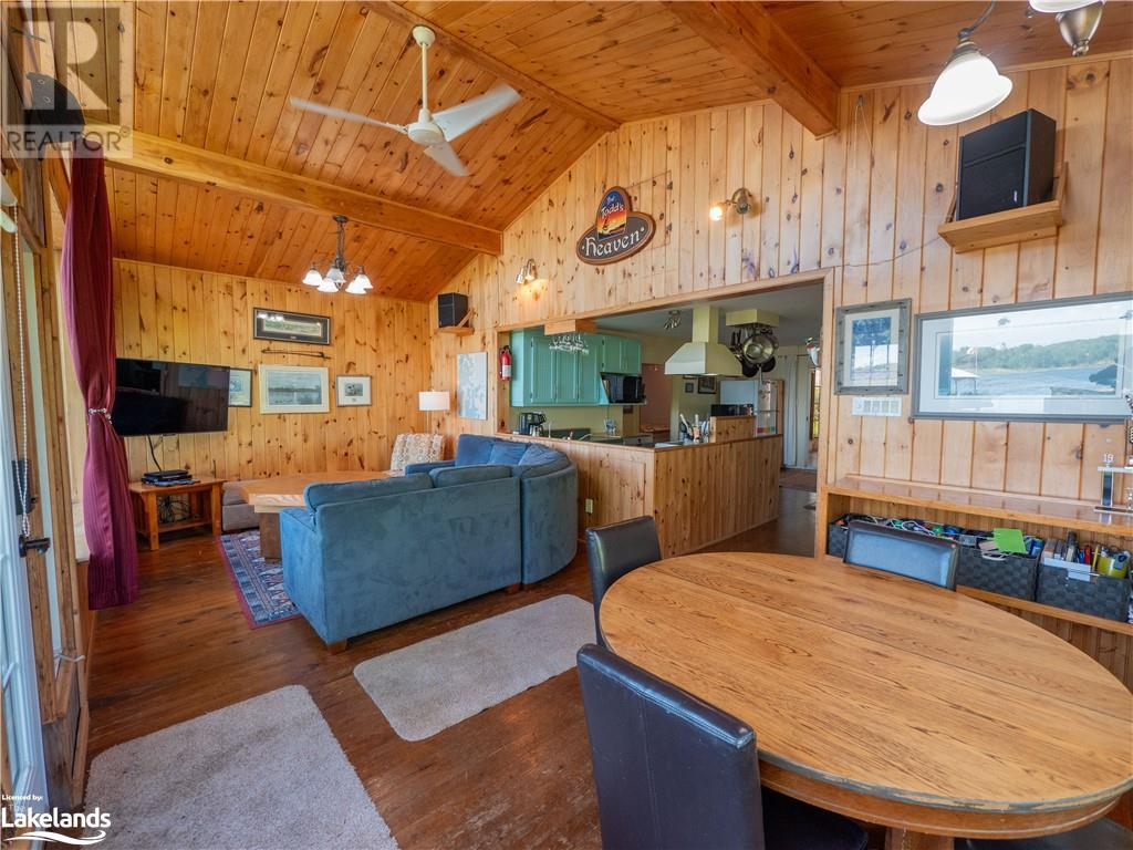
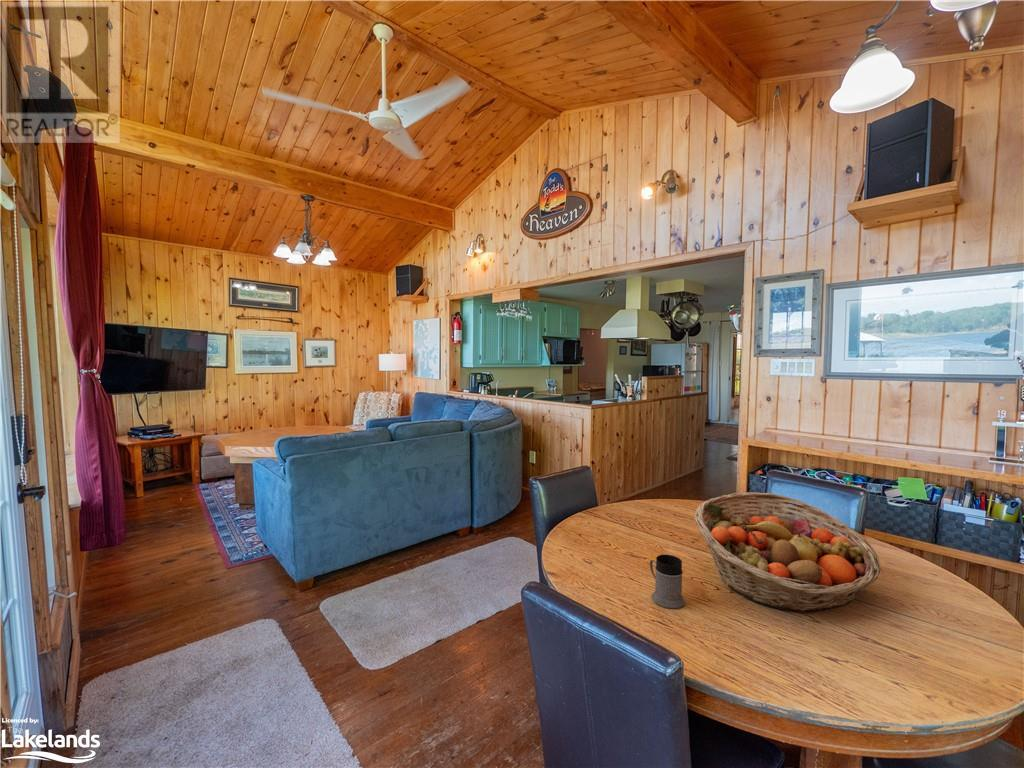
+ mug [649,554,686,610]
+ fruit basket [694,491,881,614]
